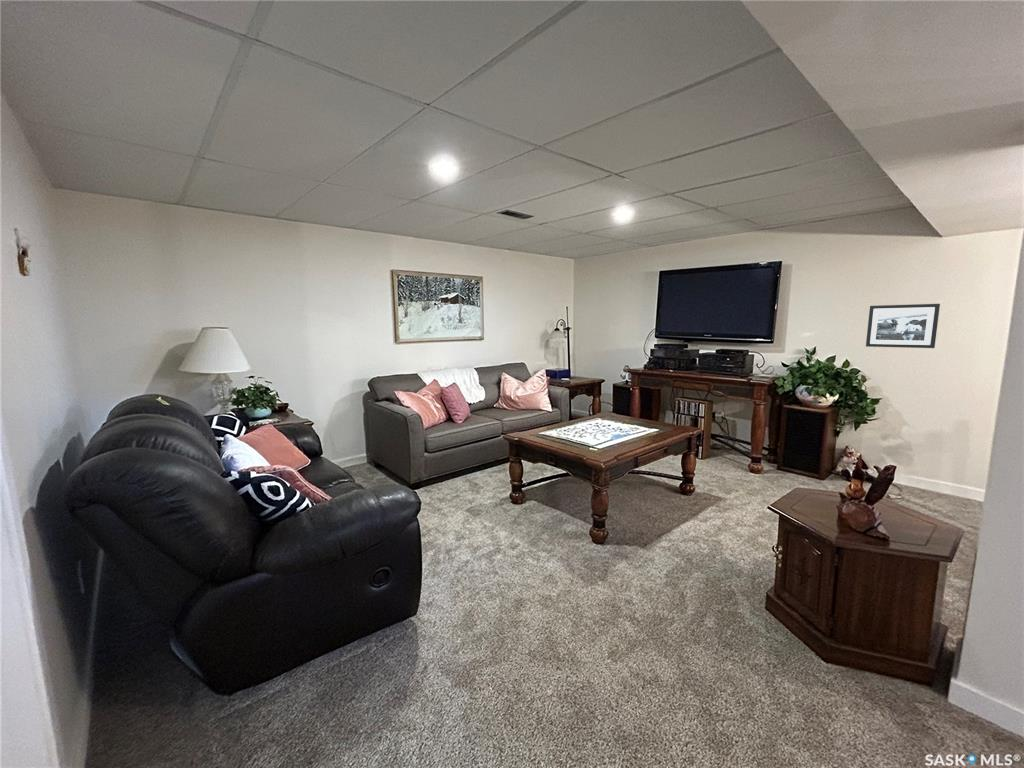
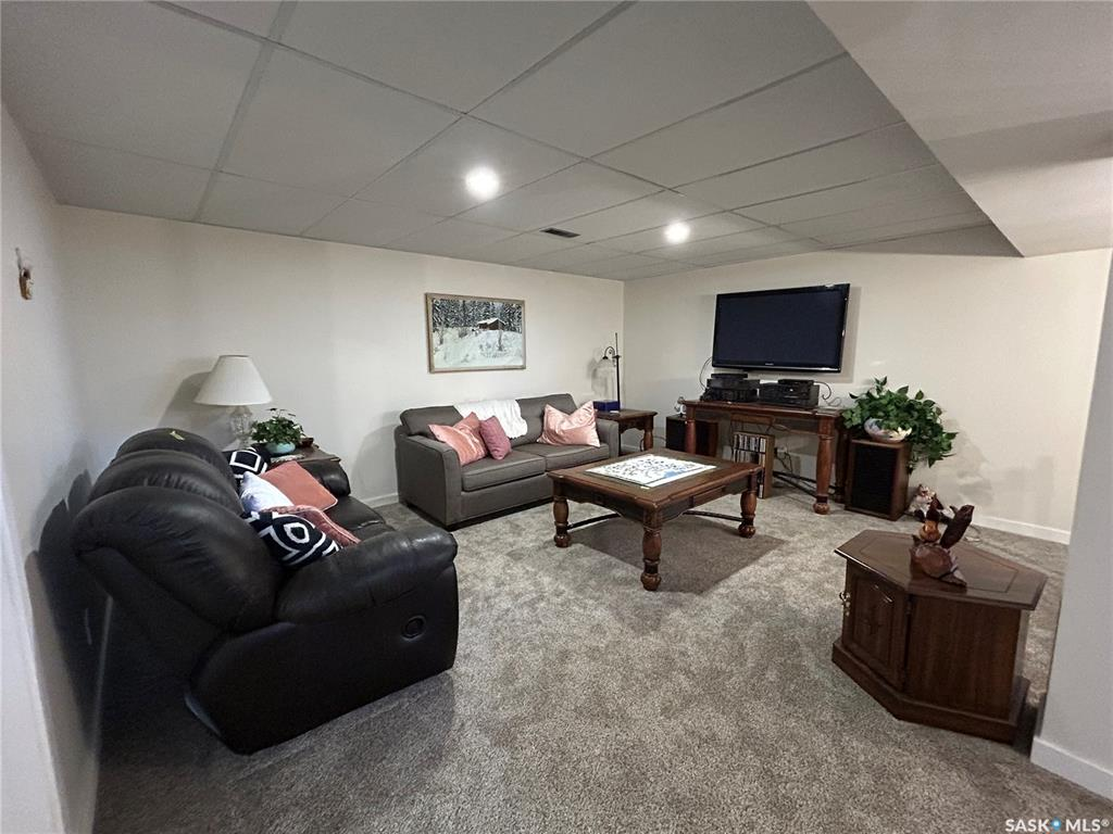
- picture frame [865,303,941,349]
